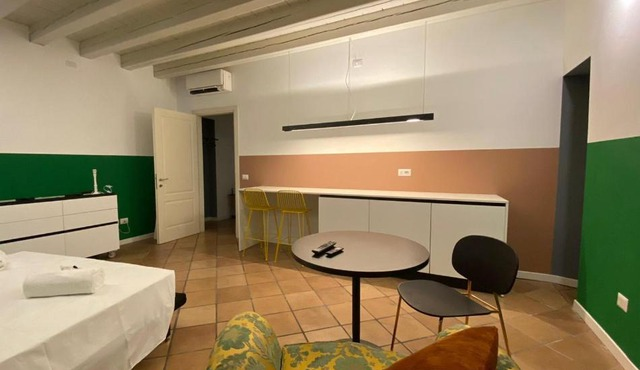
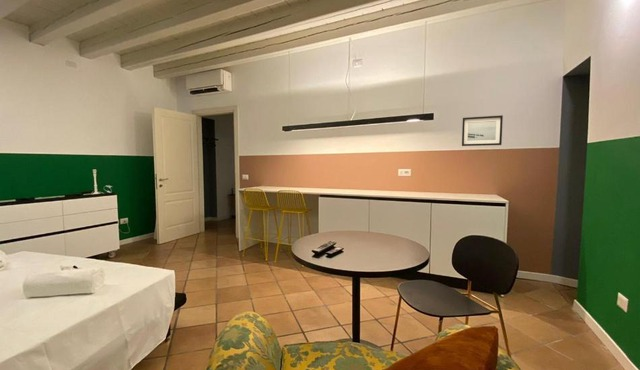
+ wall art [461,114,504,147]
